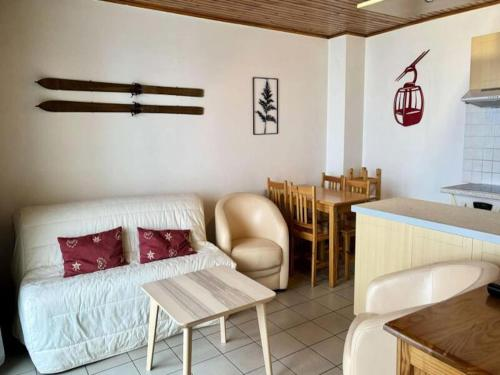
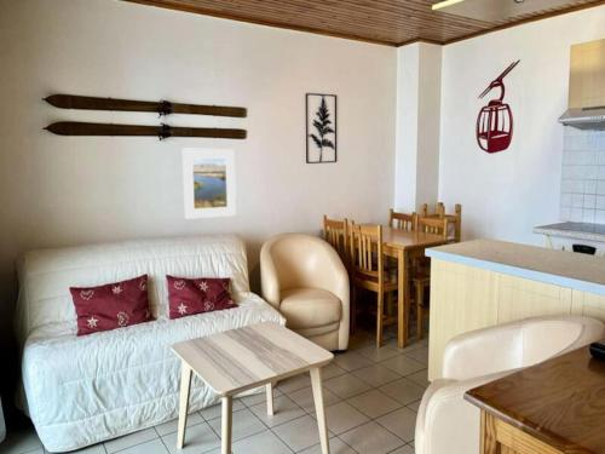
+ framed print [180,146,237,220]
